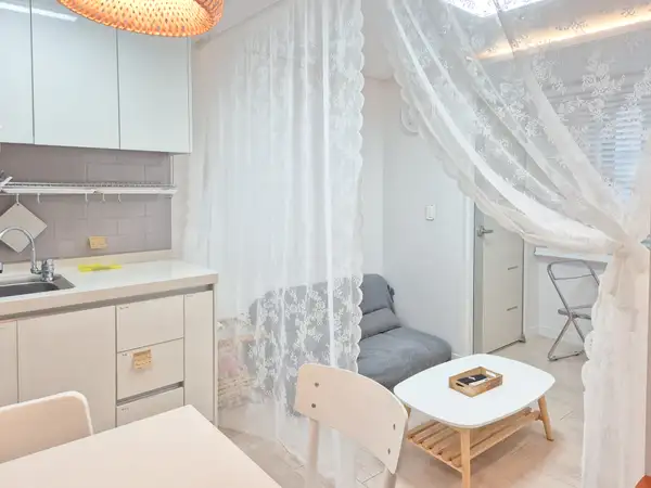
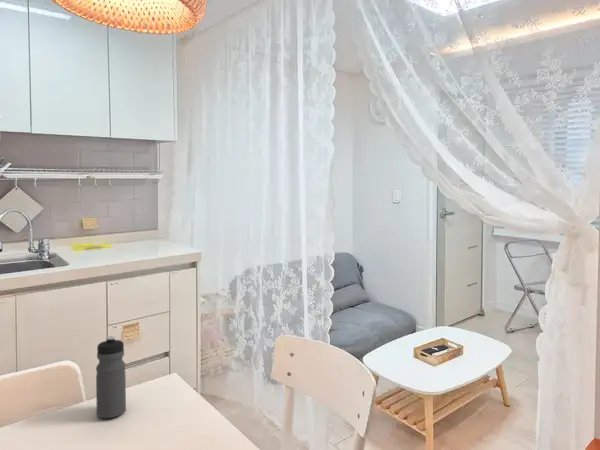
+ water bottle [95,335,127,419]
